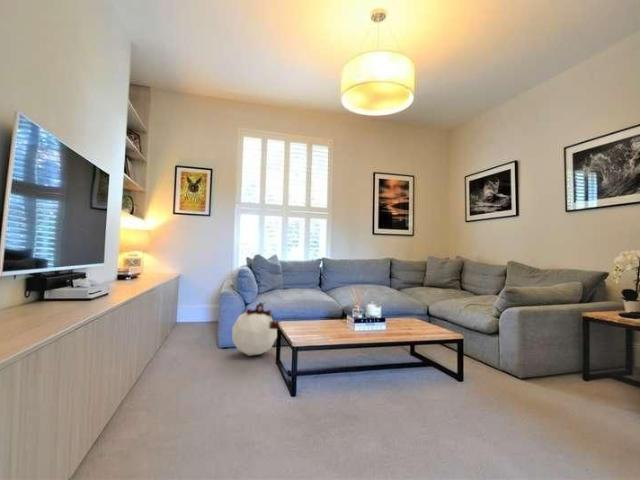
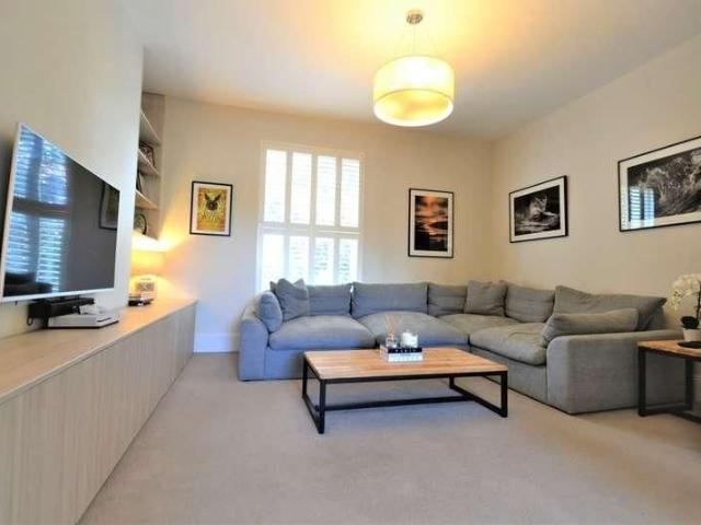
- pouf [231,301,281,357]
